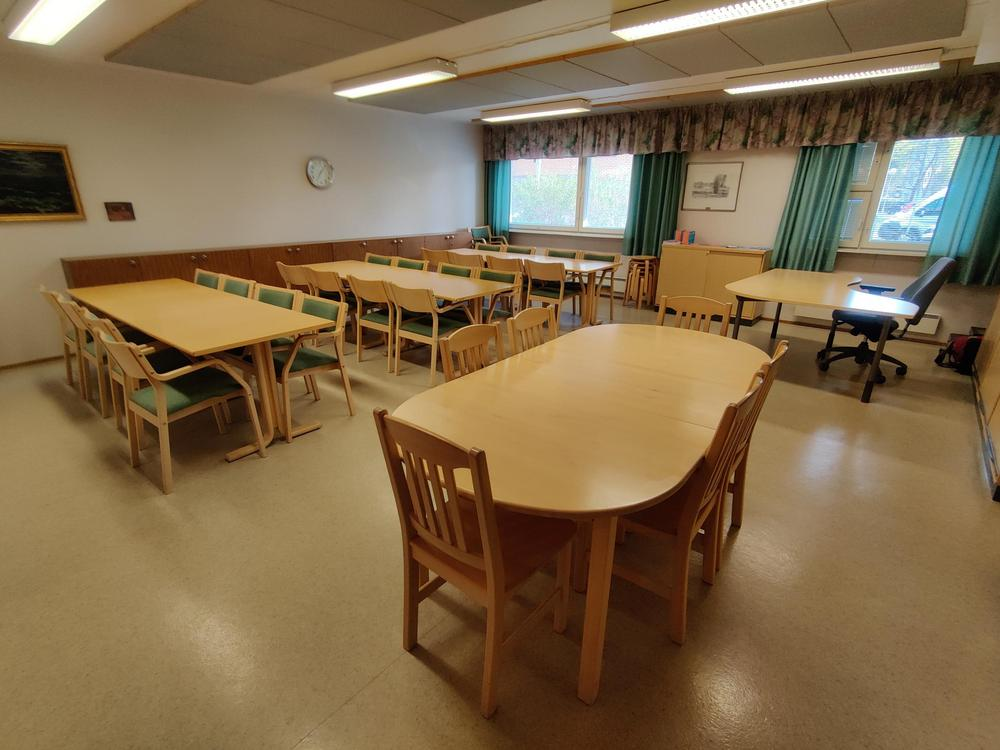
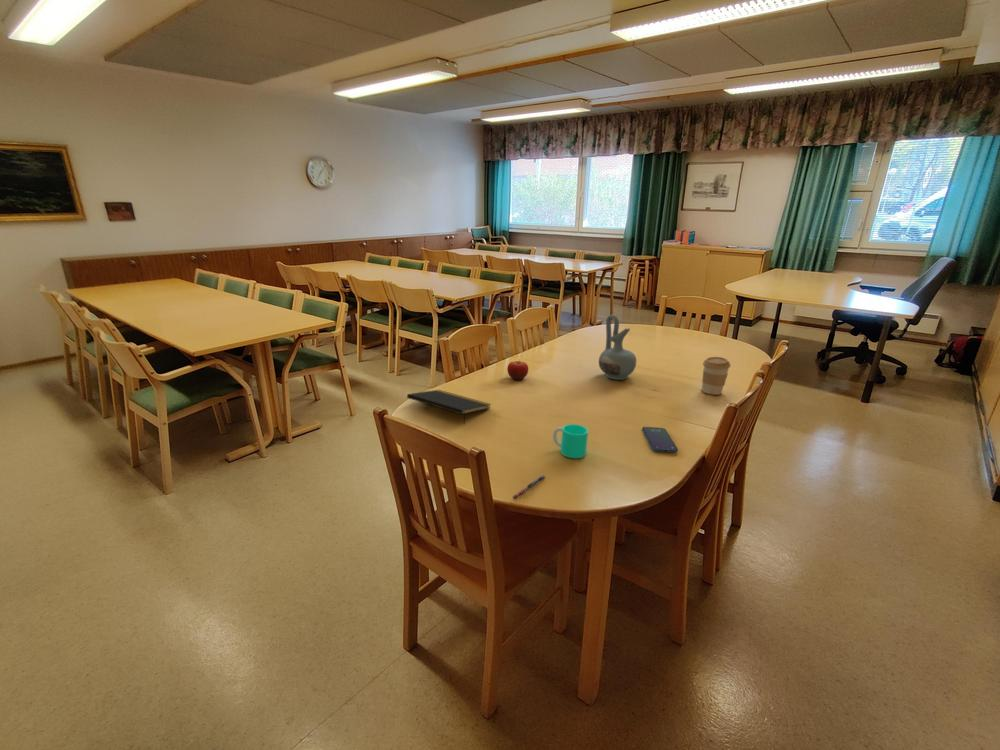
+ coffee cup [701,356,731,396]
+ notepad [406,389,492,425]
+ pen [511,474,546,501]
+ fruit [506,360,529,381]
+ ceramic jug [598,314,637,381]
+ cup [552,423,589,459]
+ smartphone [641,426,679,453]
